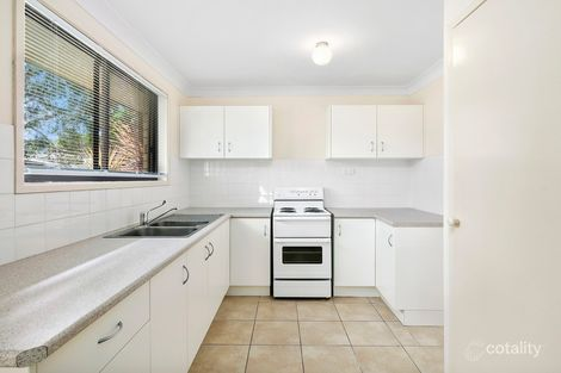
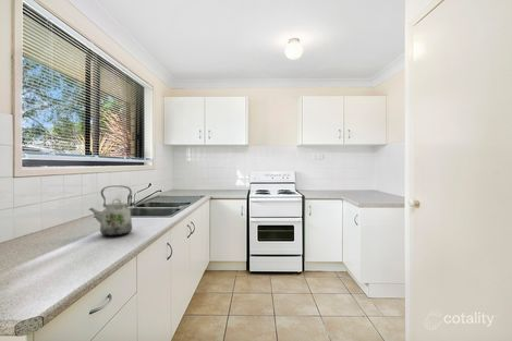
+ kettle [87,185,133,238]
